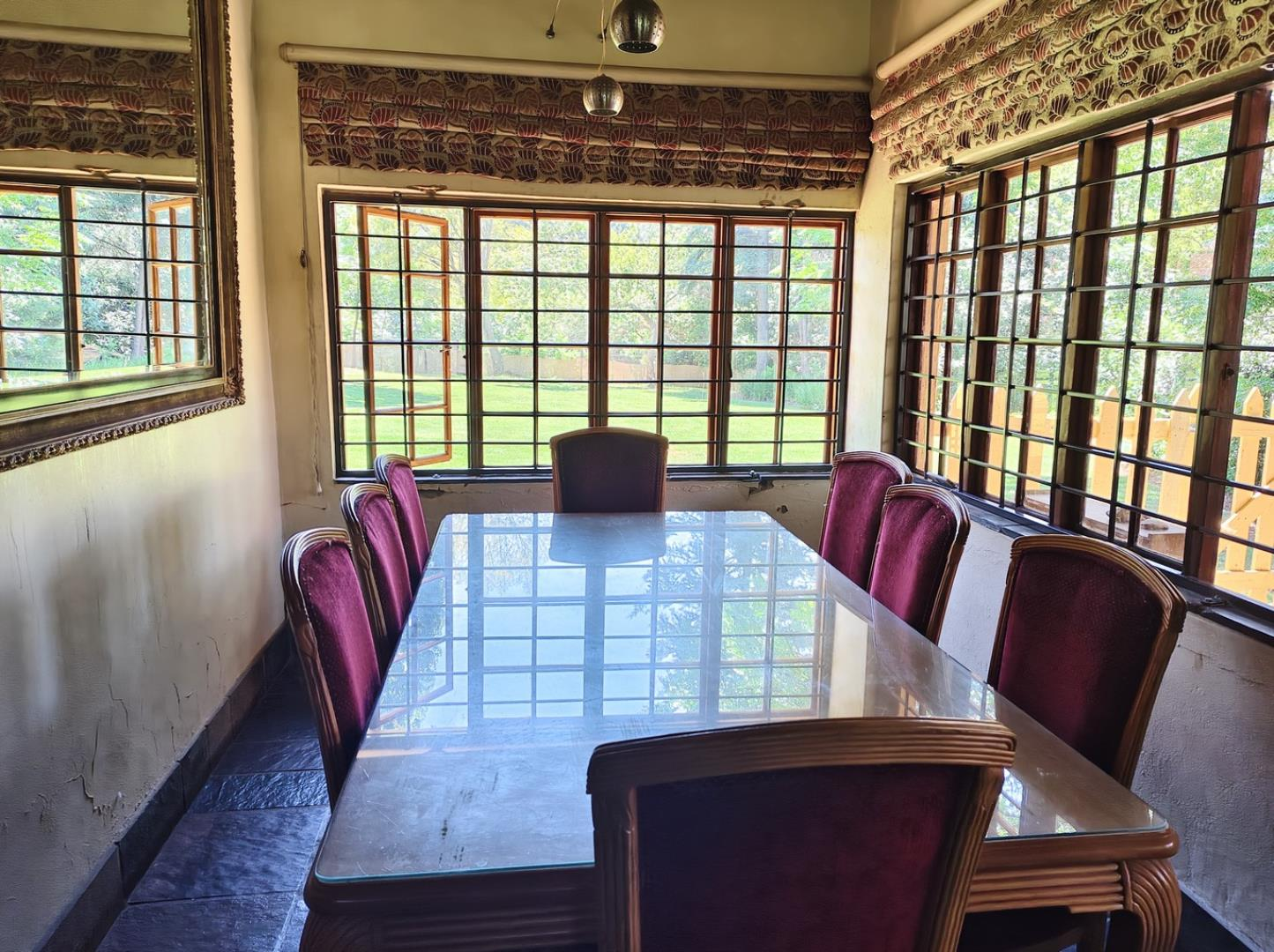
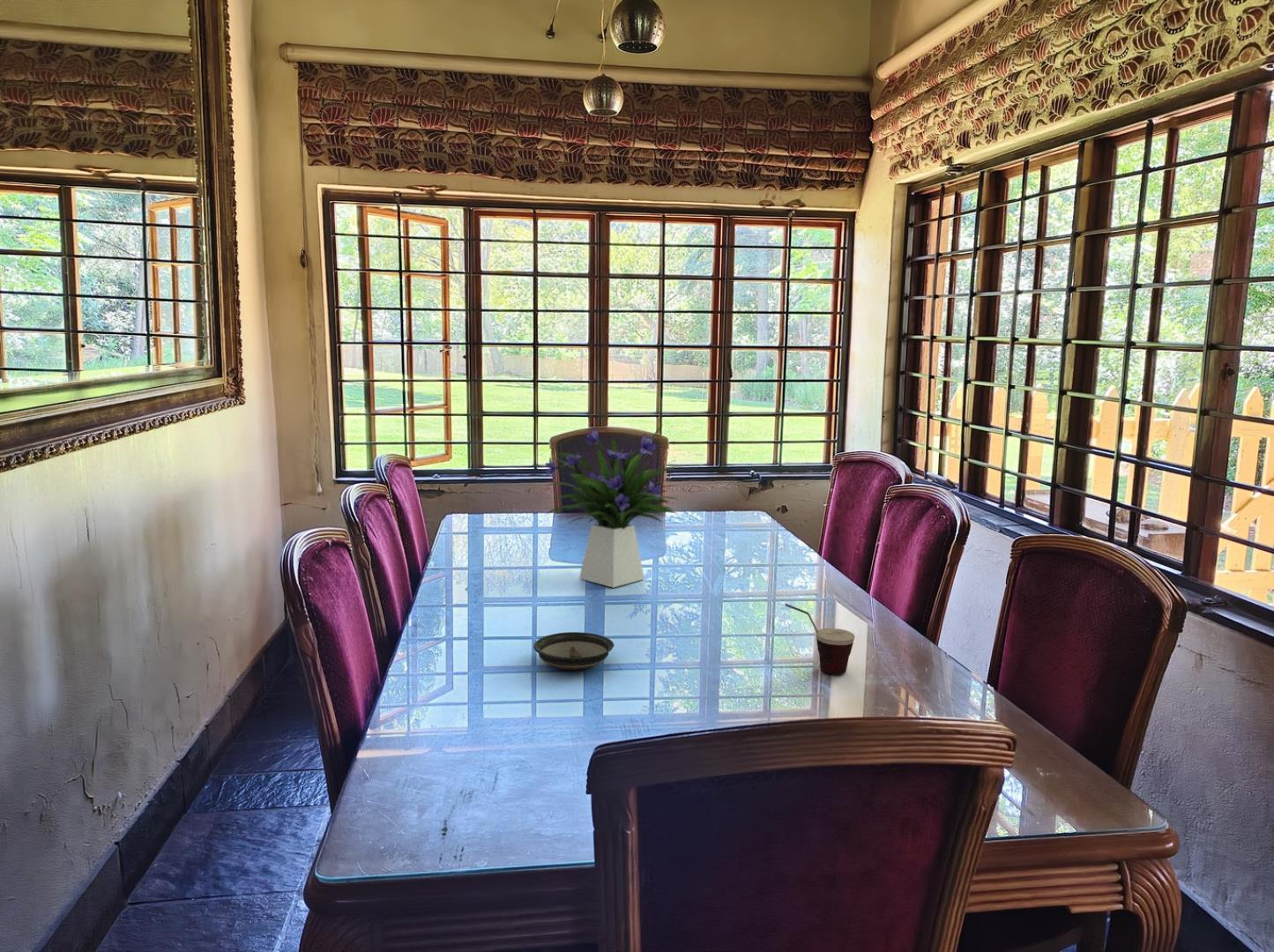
+ saucer [533,631,615,670]
+ flower arrangement [544,424,703,589]
+ cup [784,603,855,675]
